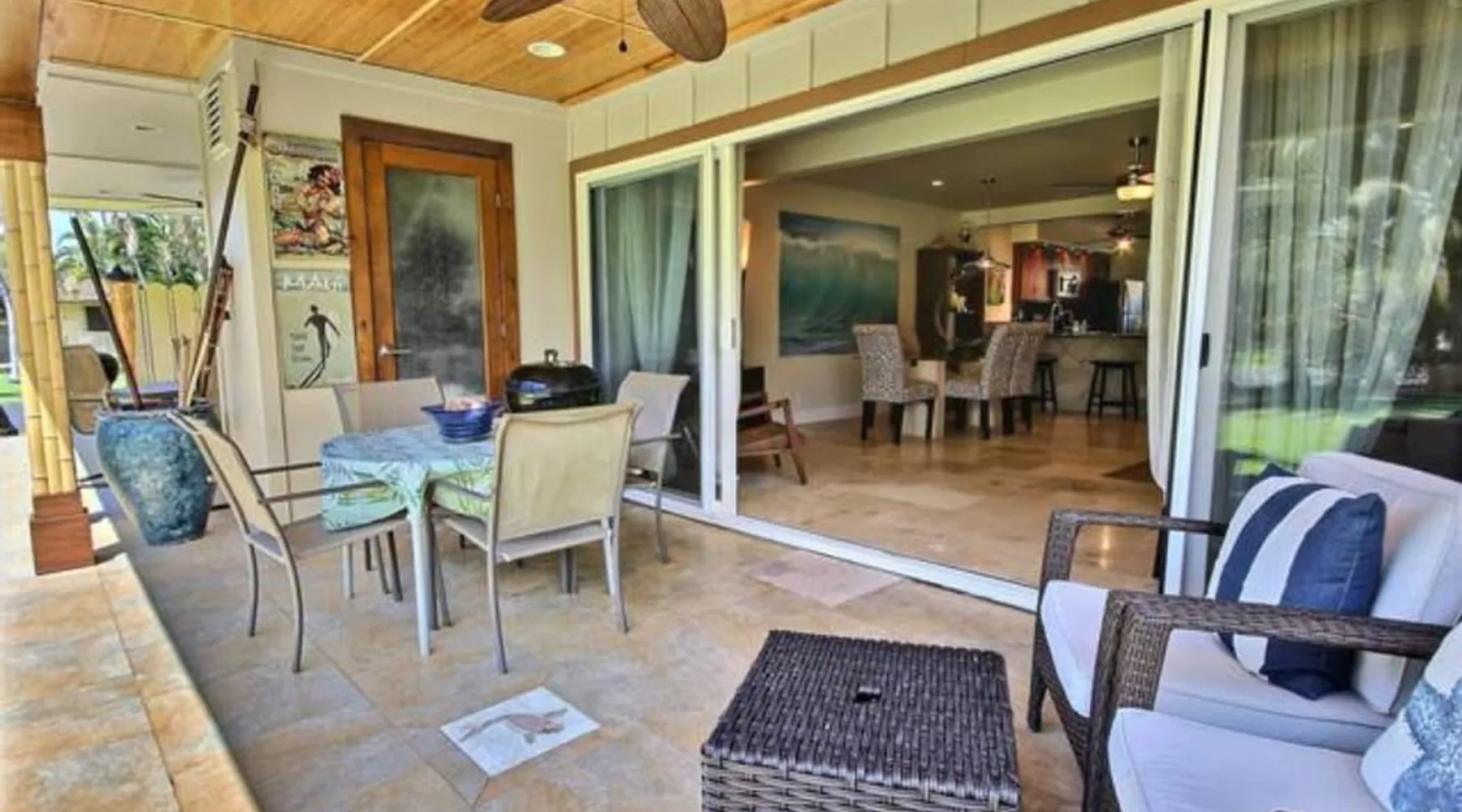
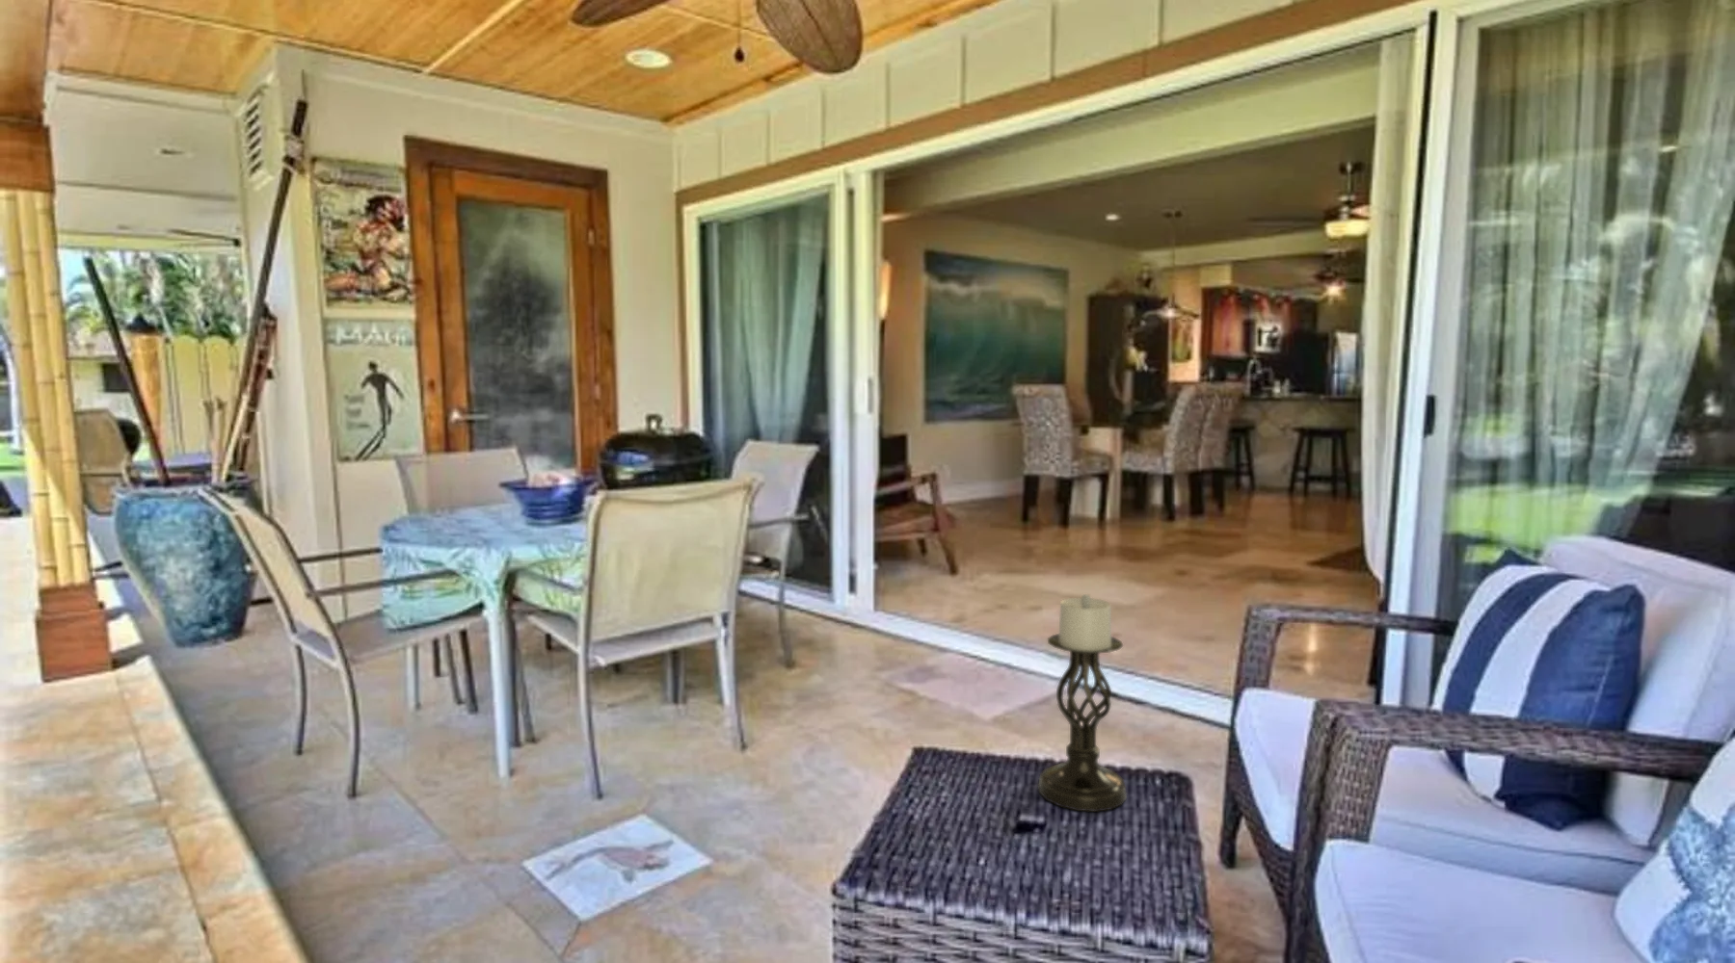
+ candle holder [1037,593,1127,812]
